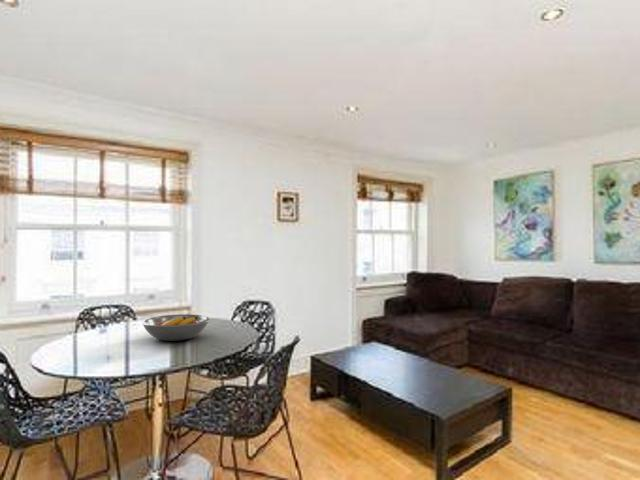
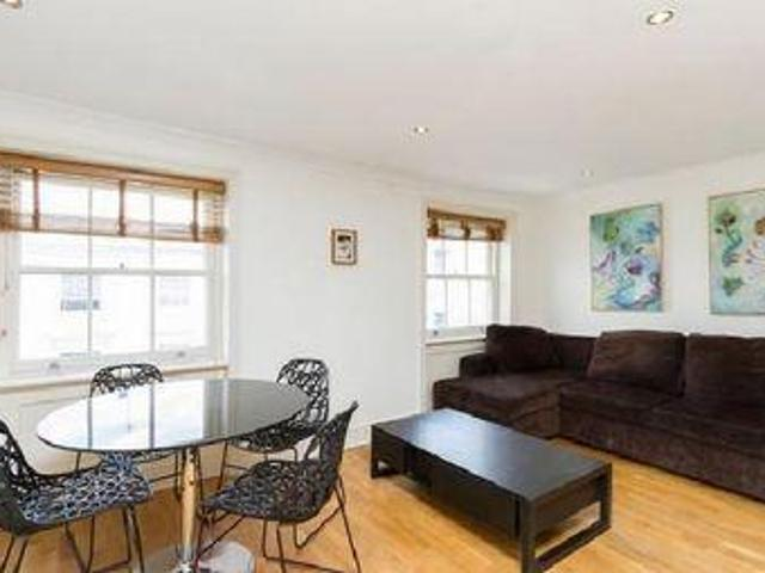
- fruit bowl [141,313,210,342]
